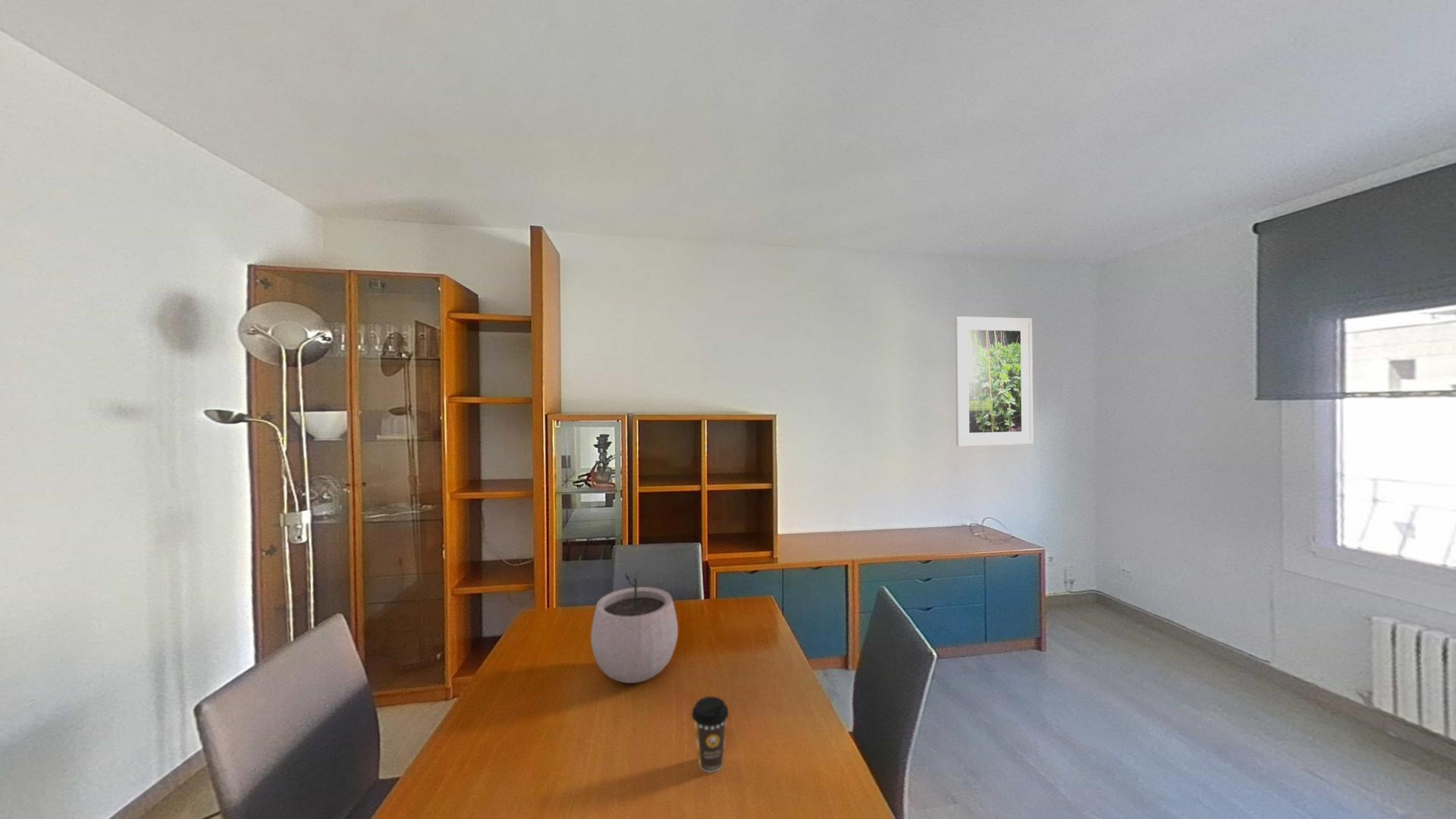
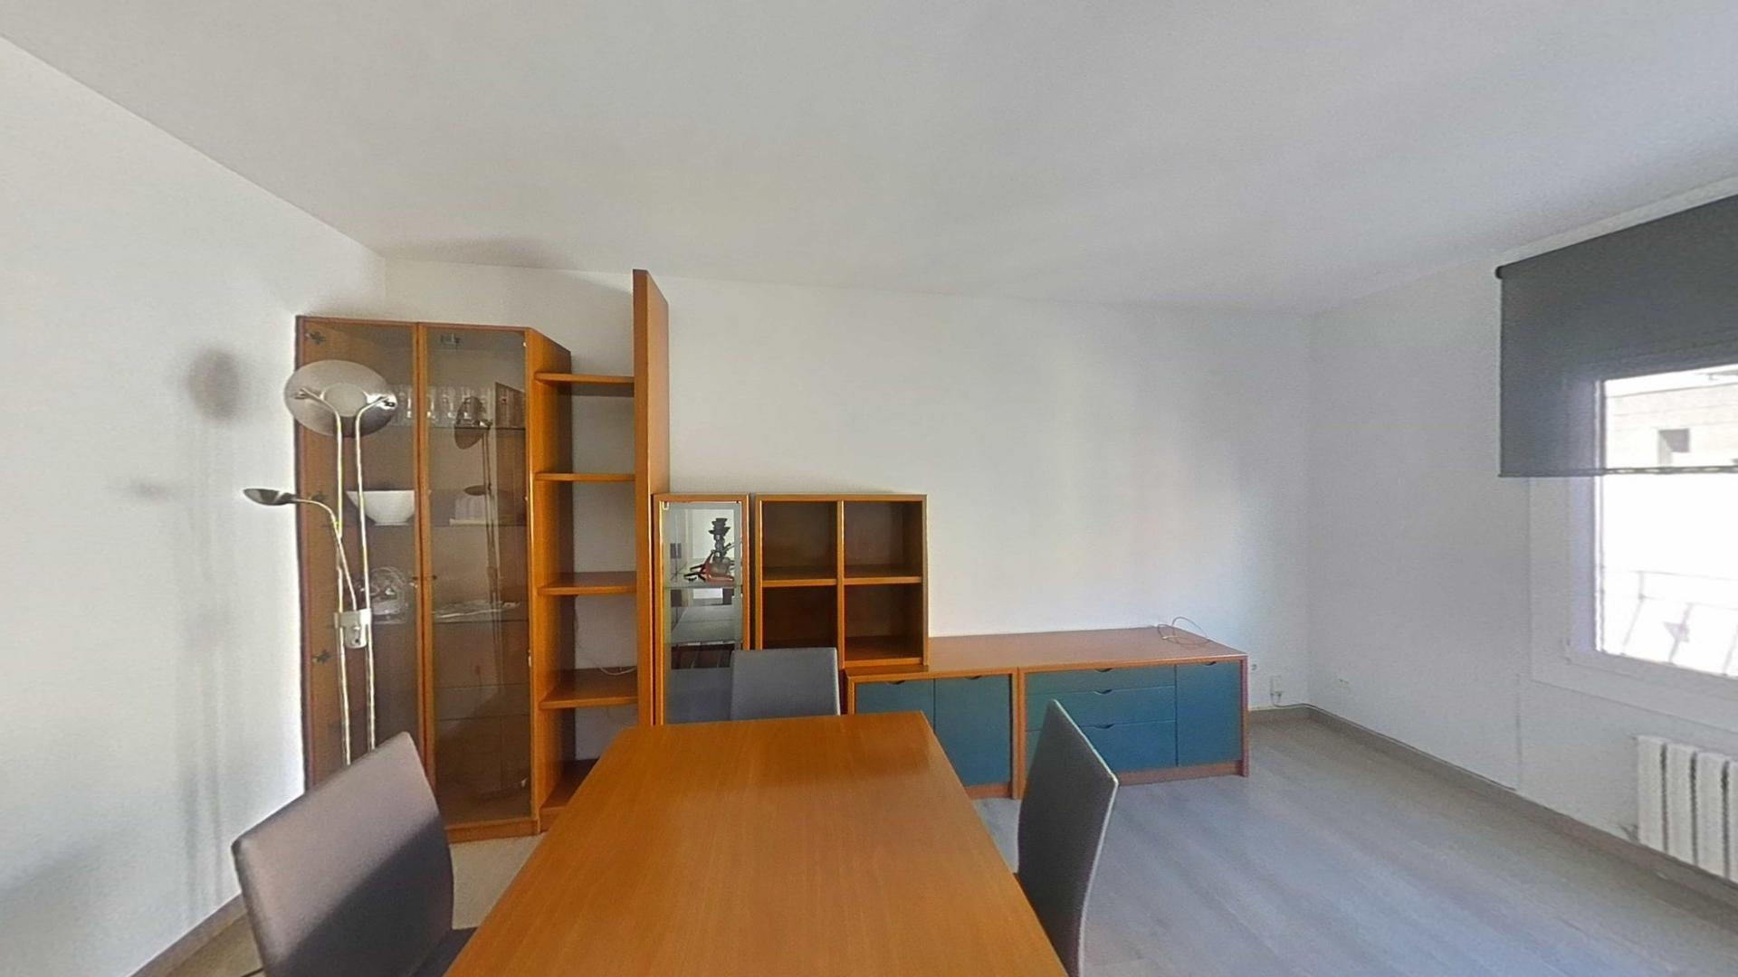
- coffee cup [691,695,730,773]
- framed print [954,315,1034,447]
- plant pot [590,569,679,684]
